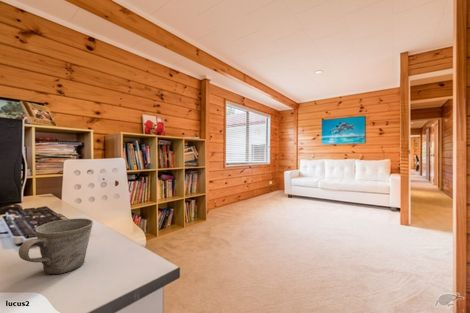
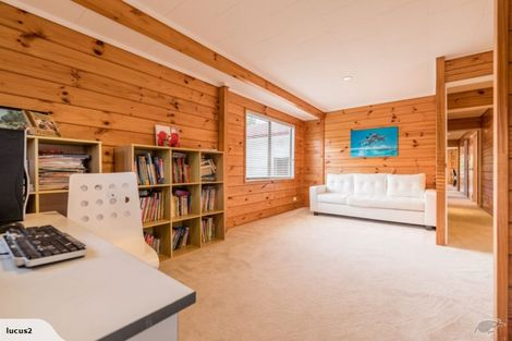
- mug [18,217,94,275]
